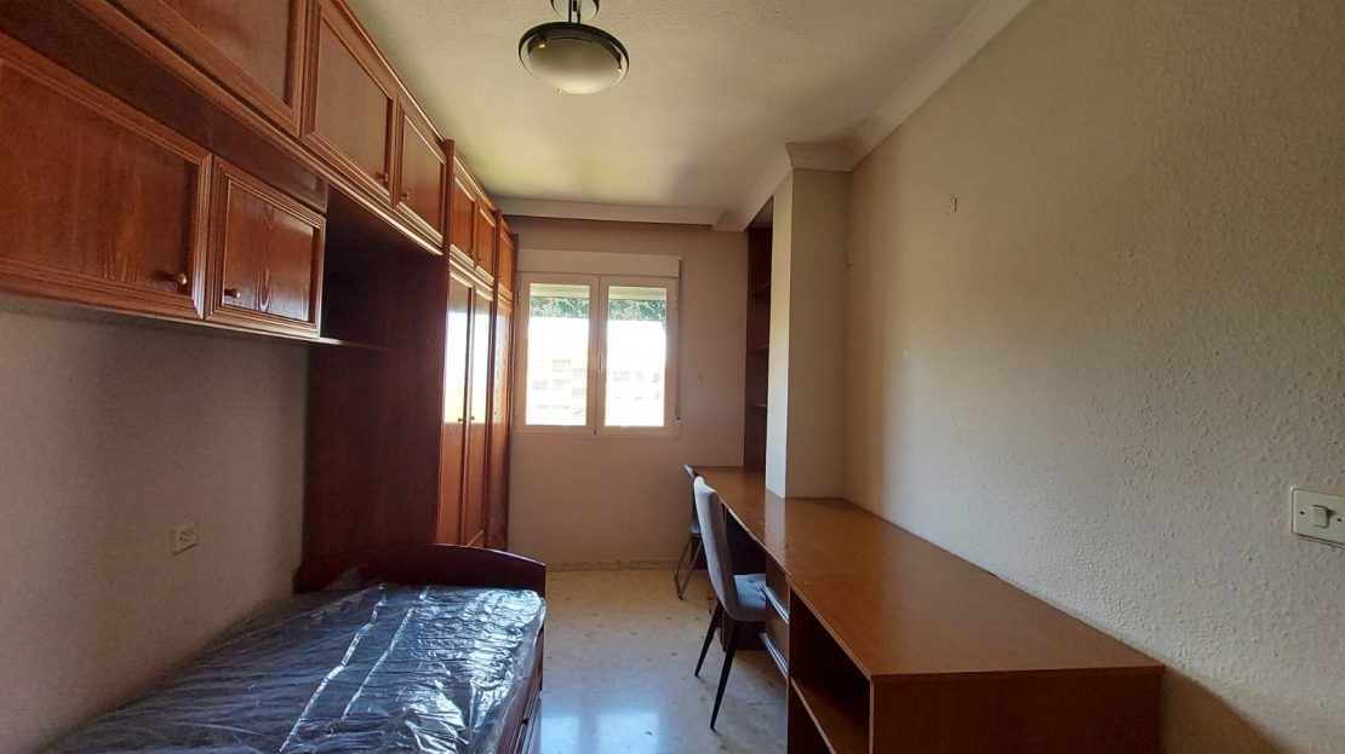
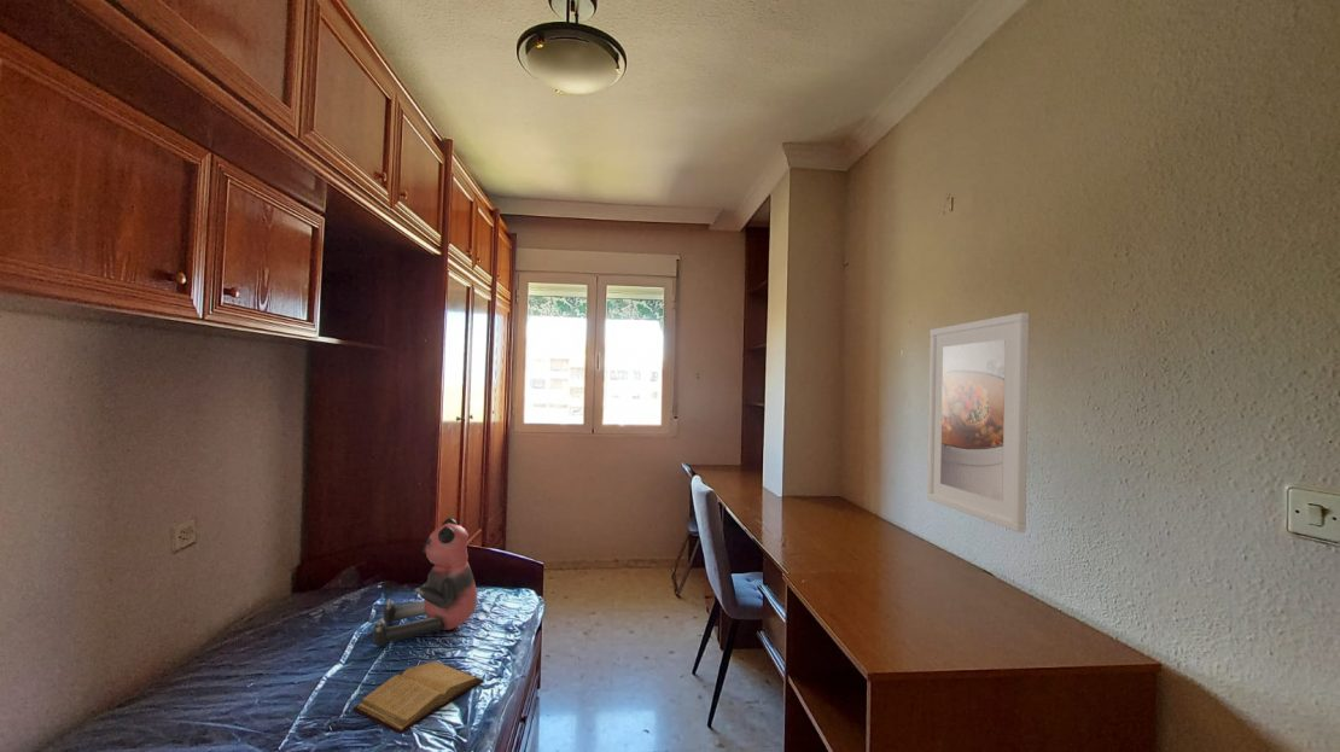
+ book [351,660,485,735]
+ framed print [926,311,1030,534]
+ bear [372,517,478,648]
